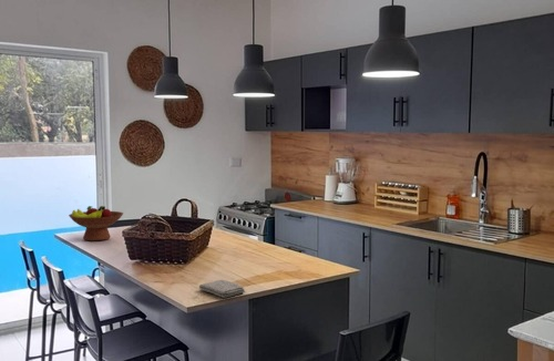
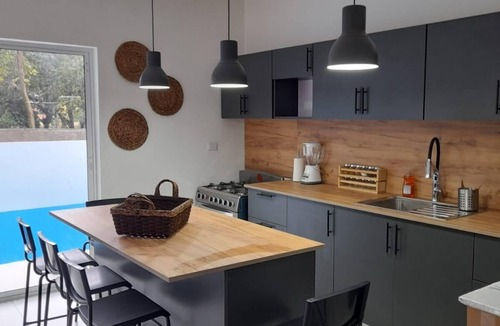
- washcloth [198,279,246,299]
- fruit bowl [68,205,124,241]
